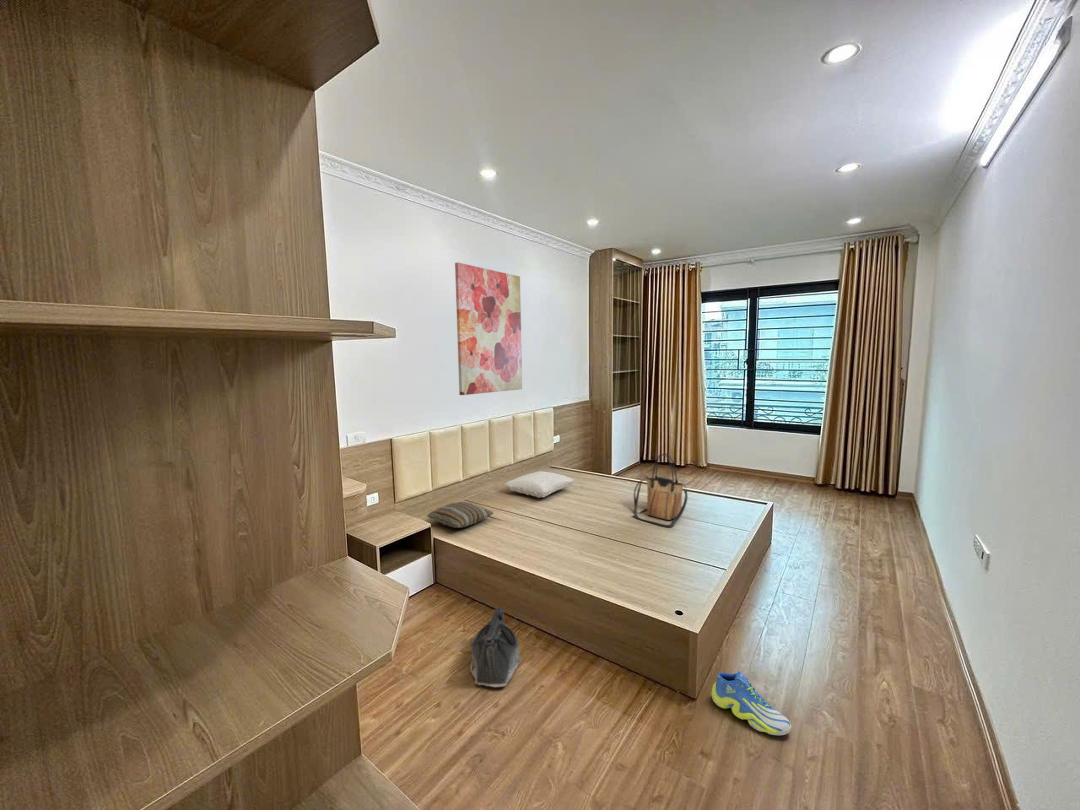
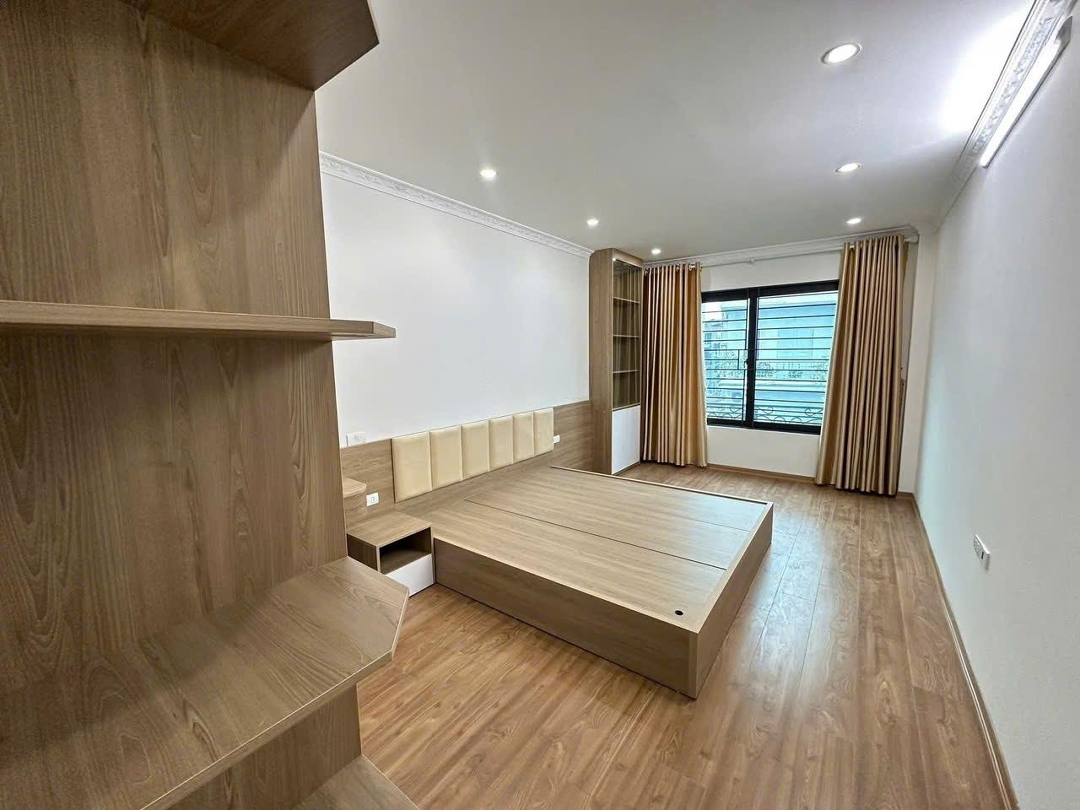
- sneaker [711,670,792,736]
- wall art [454,262,523,396]
- tote bag [633,453,688,528]
- saddlebag [469,606,521,688]
- pillow [503,470,575,499]
- pillow [426,501,495,529]
